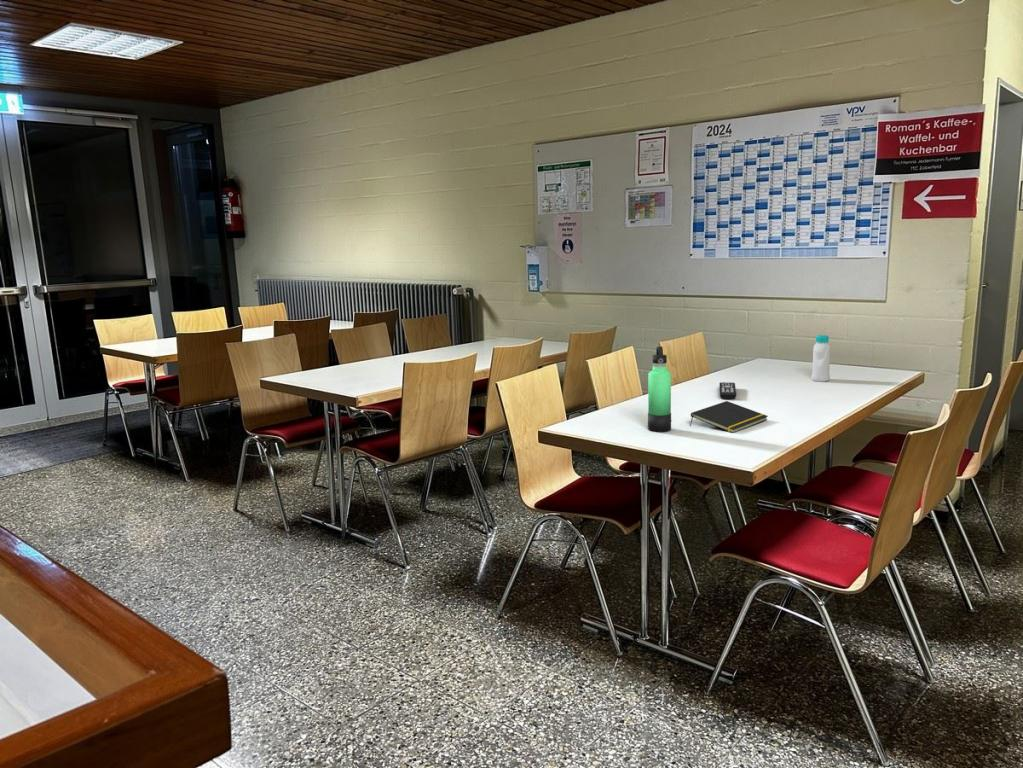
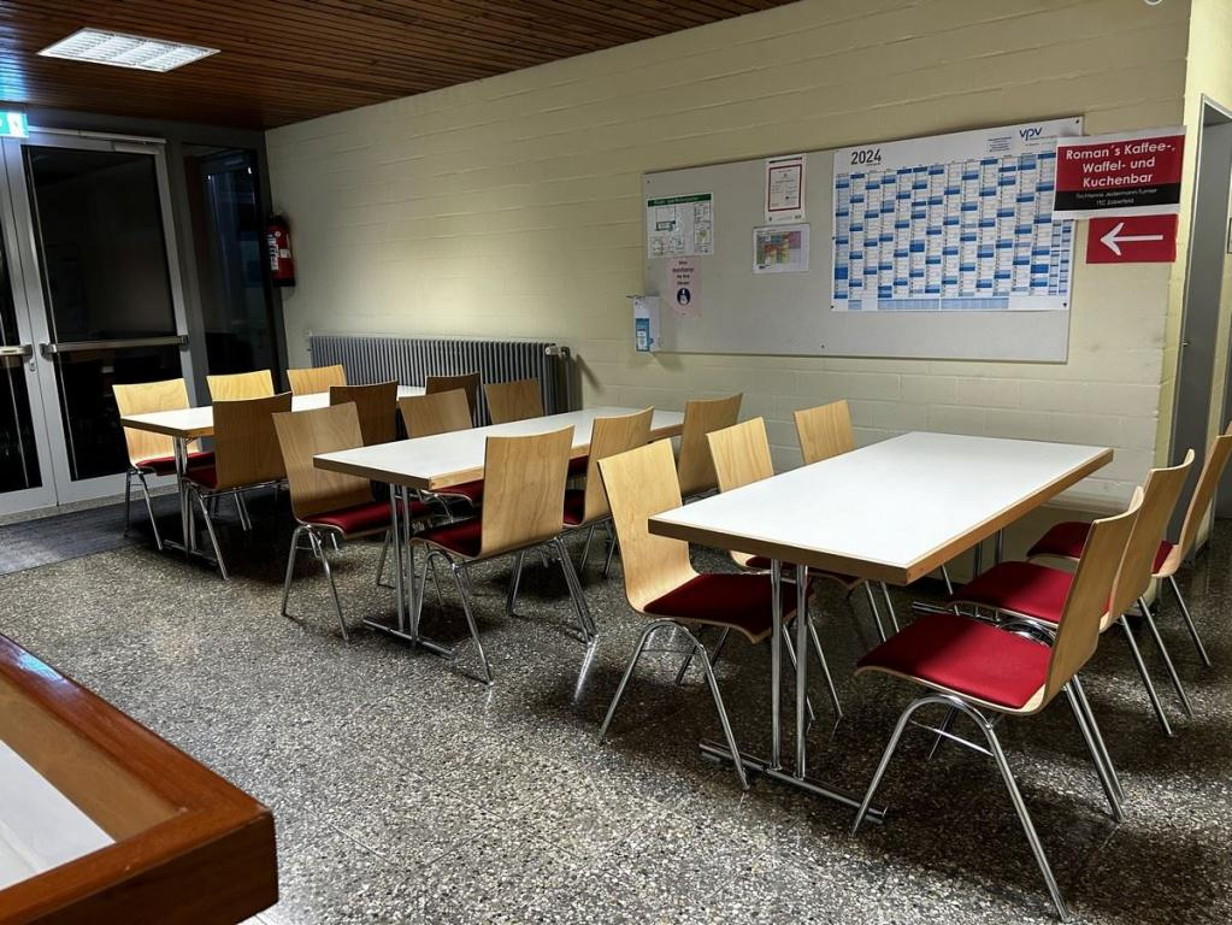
- remote control [718,381,737,401]
- bottle [810,334,831,383]
- thermos bottle [647,346,672,433]
- notepad [689,400,769,434]
